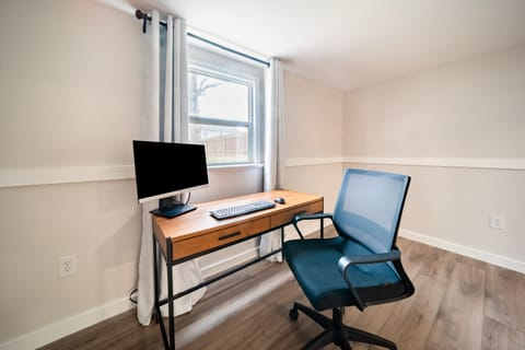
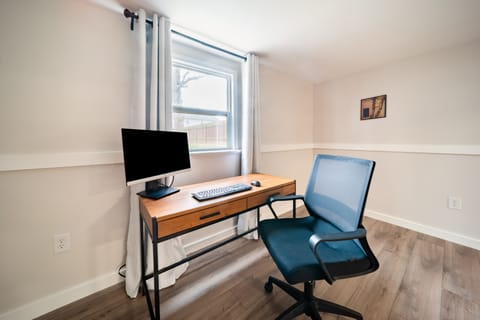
+ wall art [359,93,388,122]
